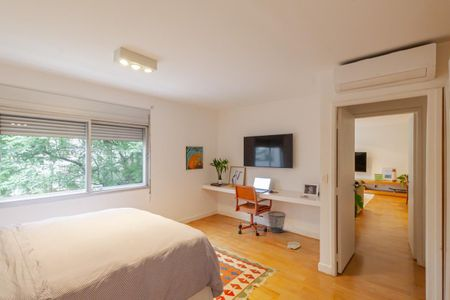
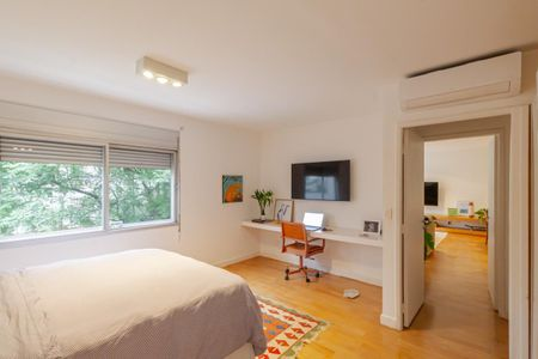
- wastebasket [267,210,286,234]
